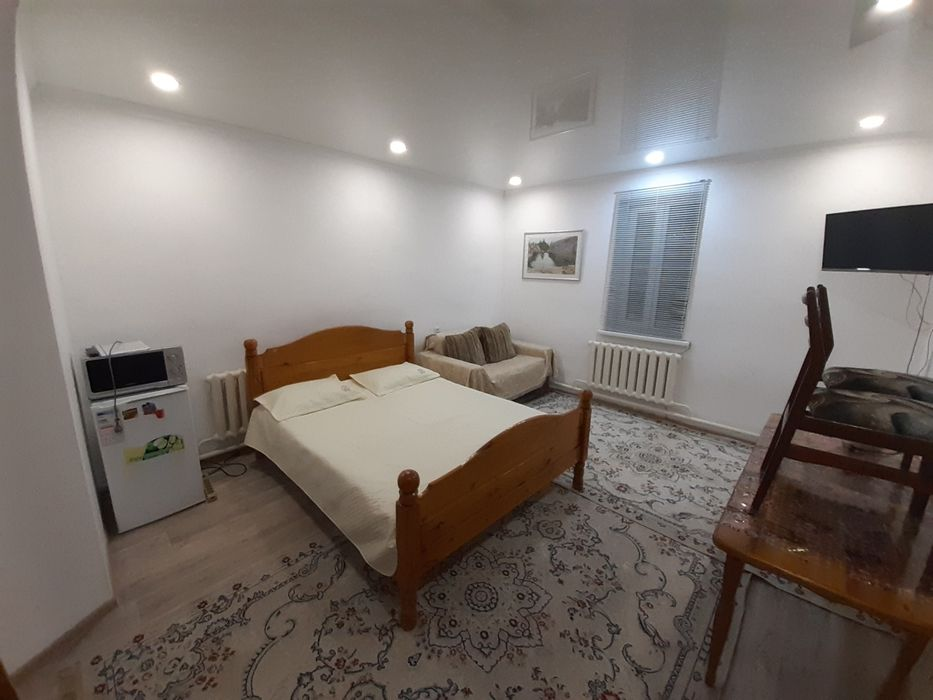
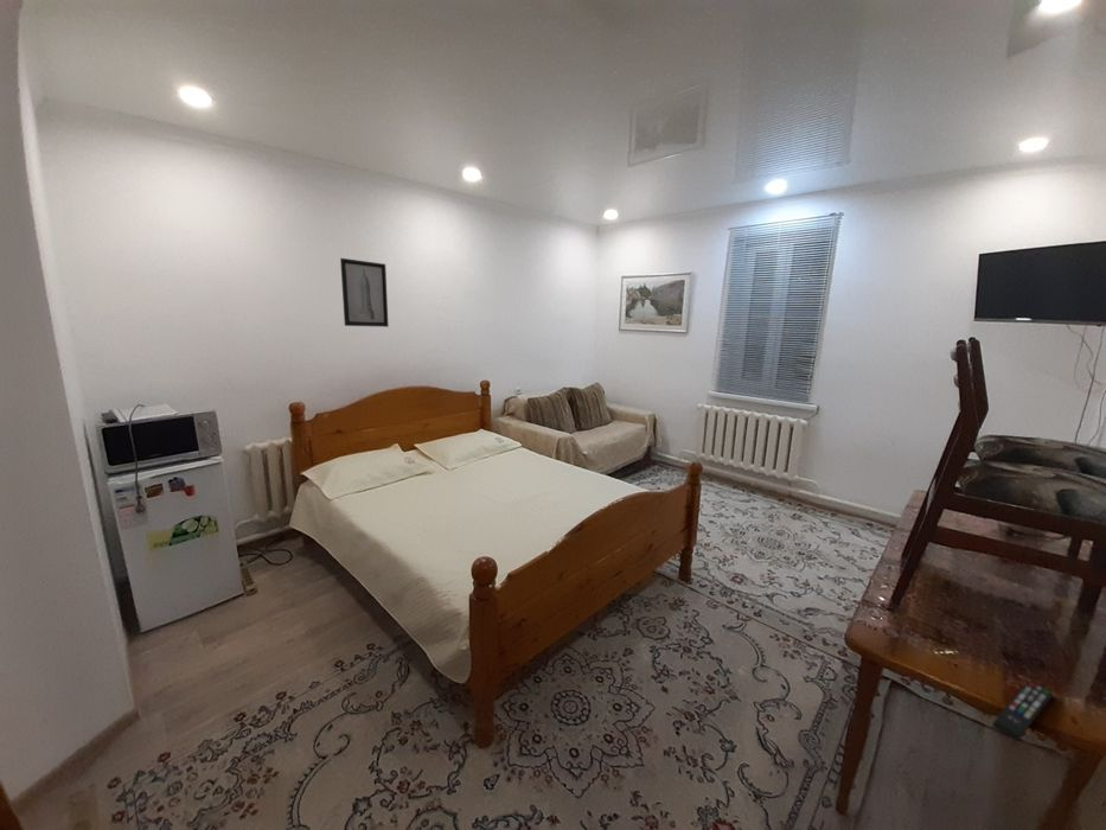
+ remote control [991,679,1054,743]
+ wall art [339,257,390,328]
